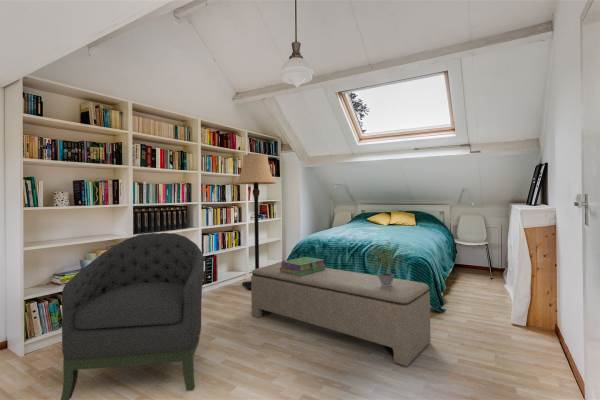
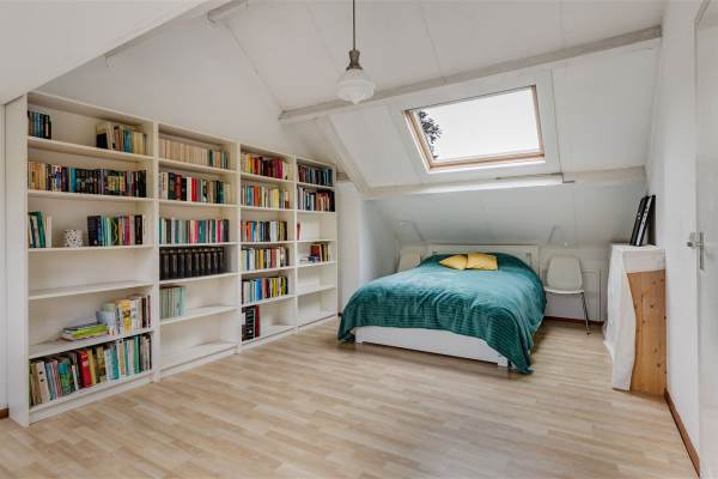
- stack of books [280,256,327,276]
- armchair [60,232,205,400]
- potted plant [366,236,404,286]
- bench [250,262,431,367]
- lamp [234,153,277,291]
